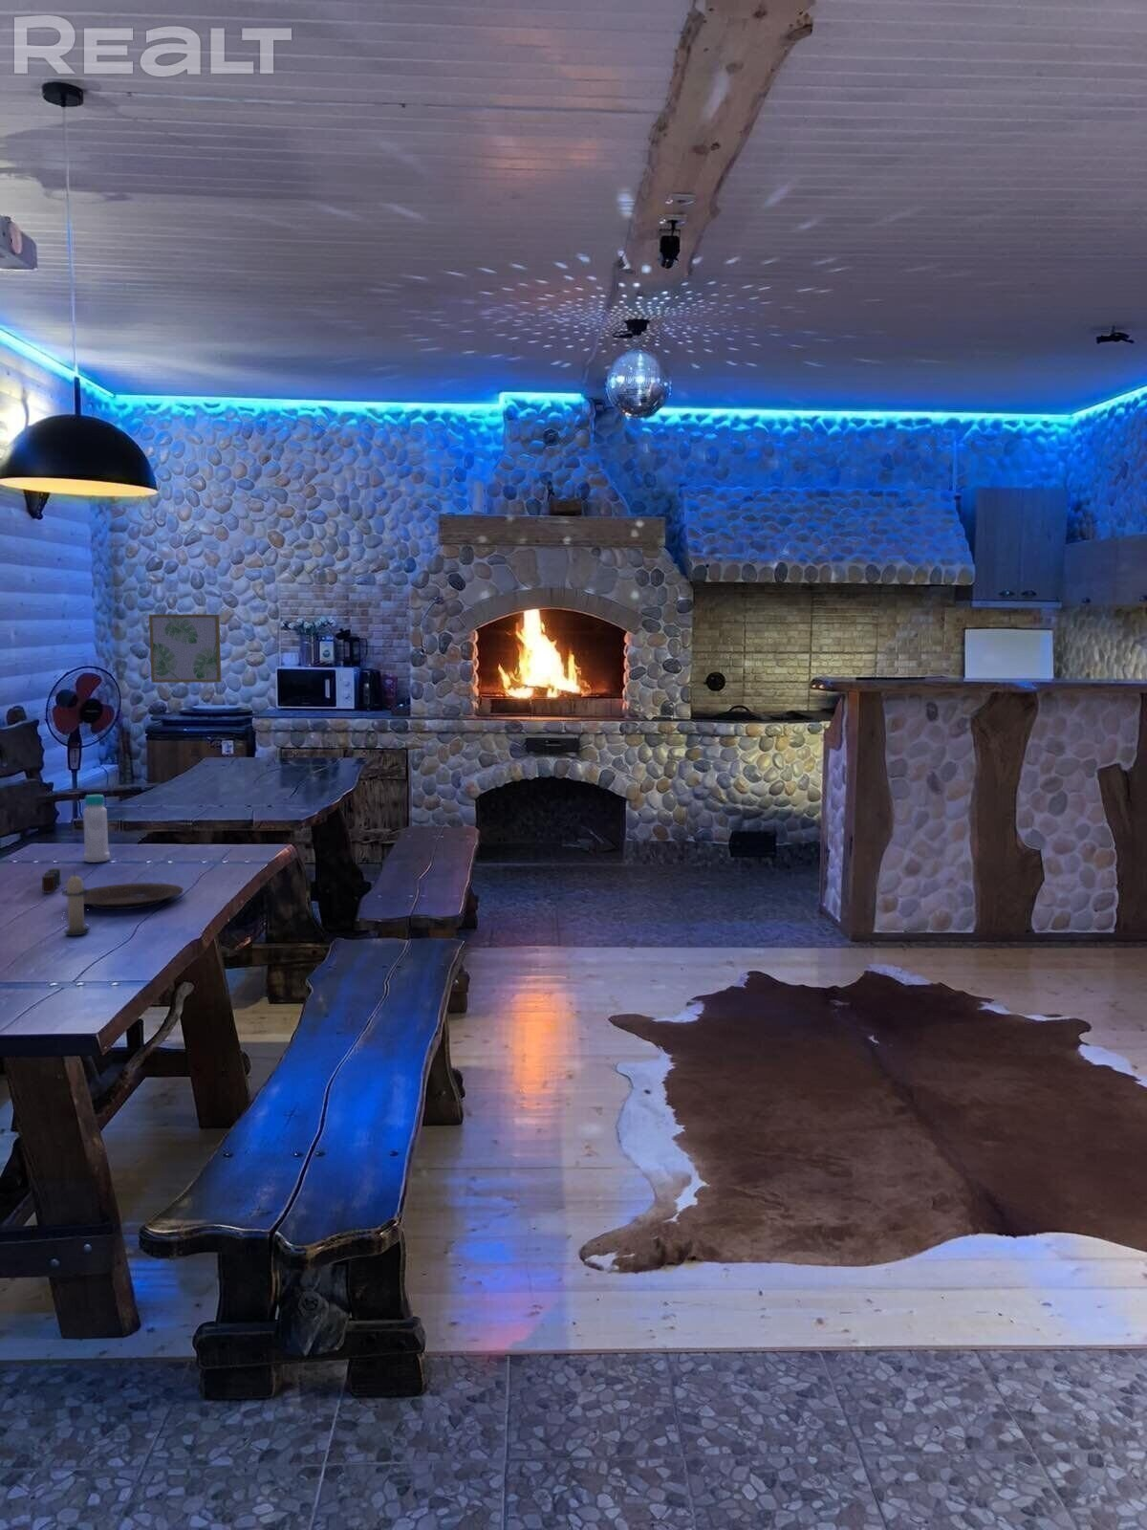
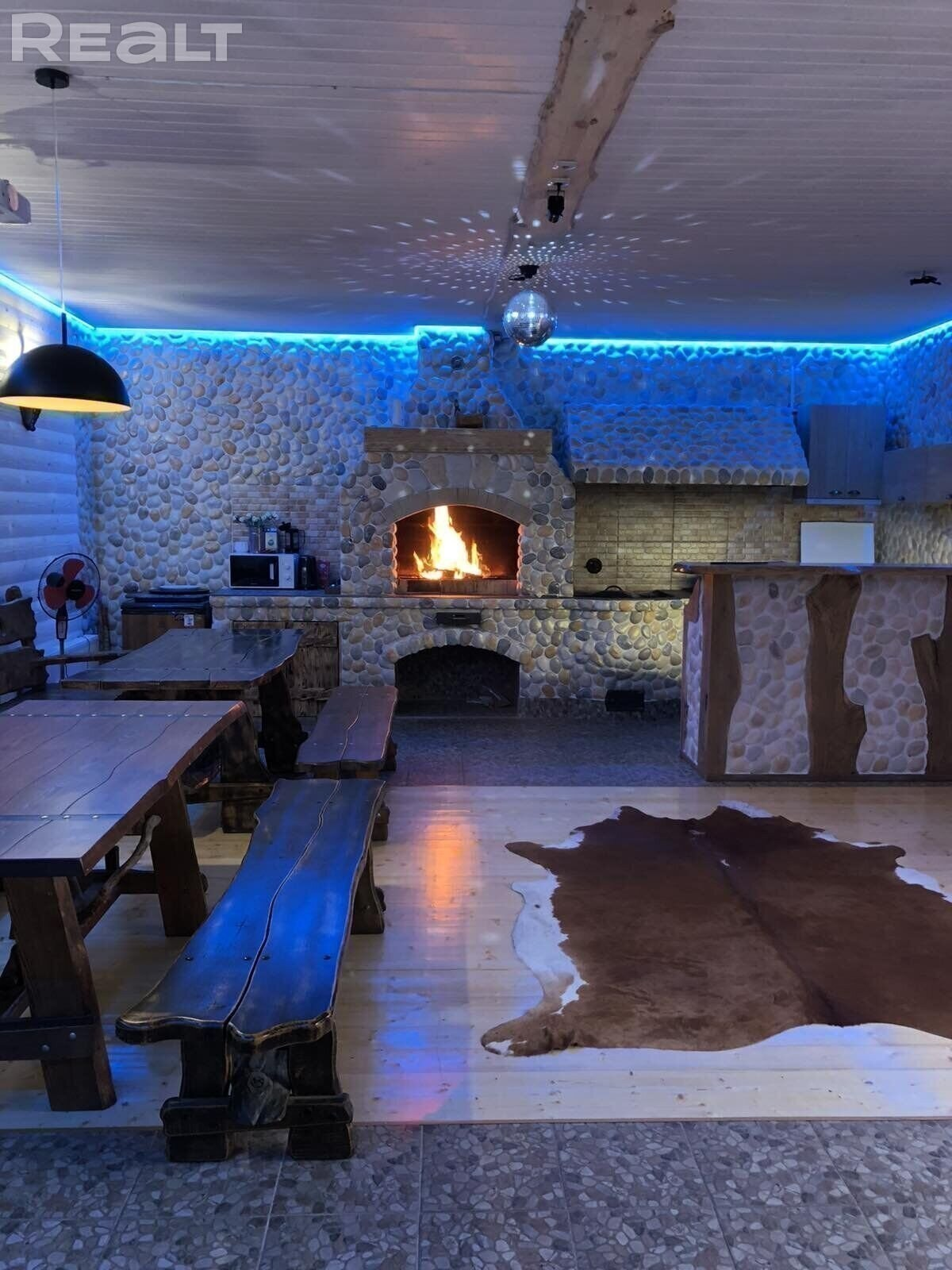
- plate [83,882,184,911]
- bottle [82,794,111,864]
- candle [60,870,90,936]
- wall art [148,614,222,684]
- cup [41,867,63,893]
